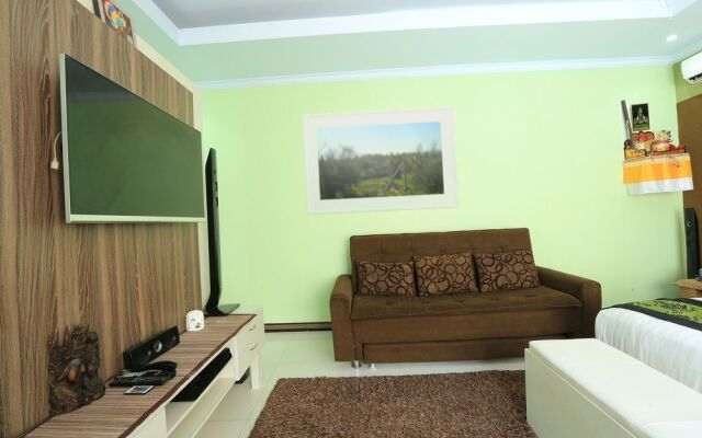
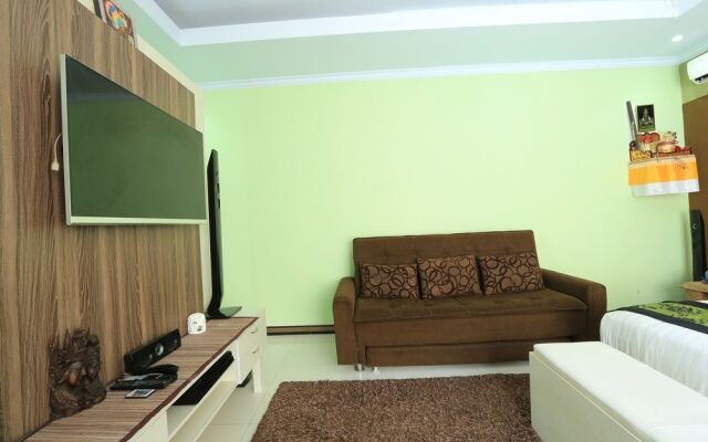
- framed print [302,106,461,216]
